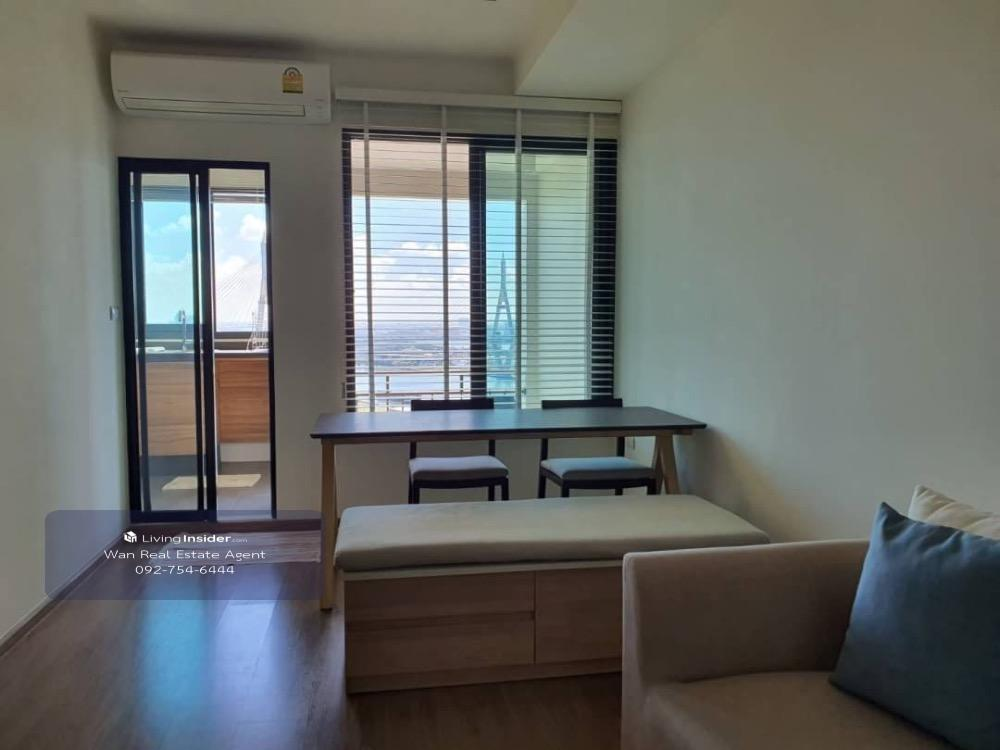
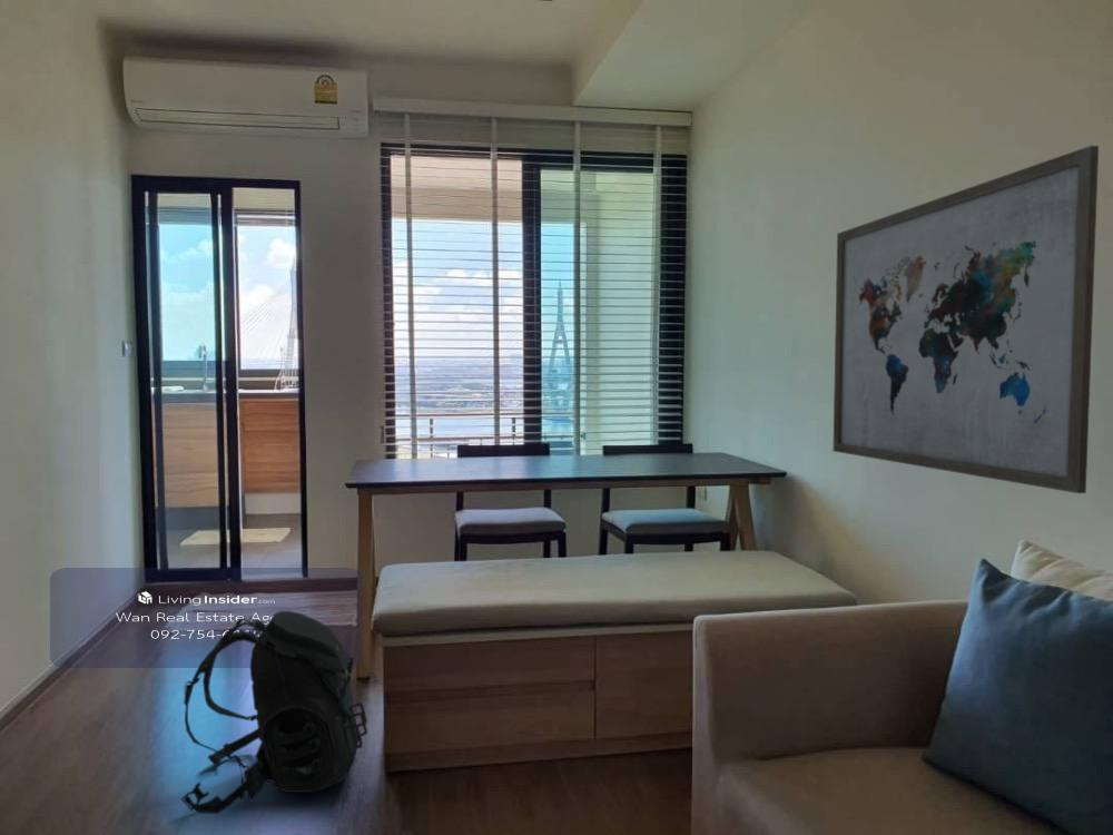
+ backpack [180,610,368,815]
+ wall art [831,145,1100,494]
